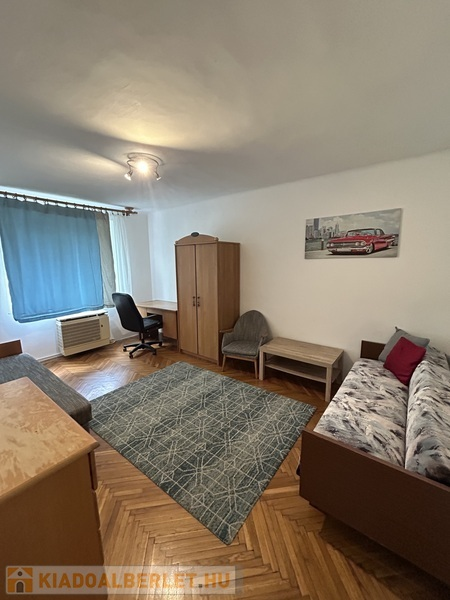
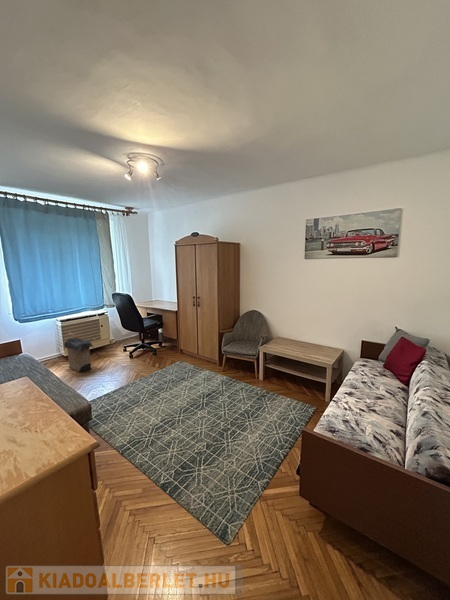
+ laundry hamper [63,332,94,374]
